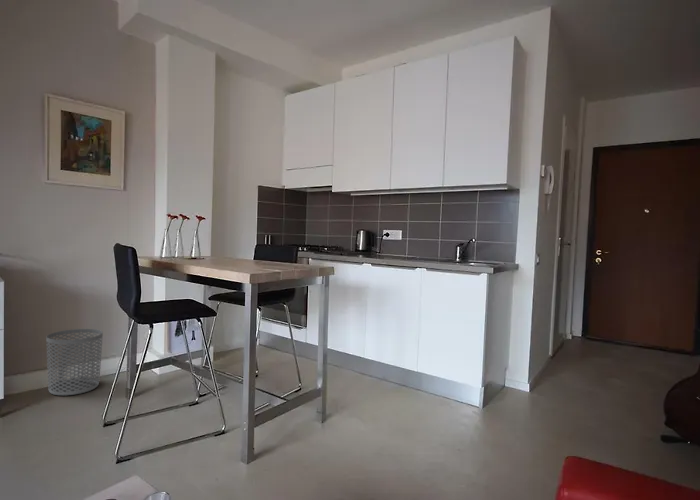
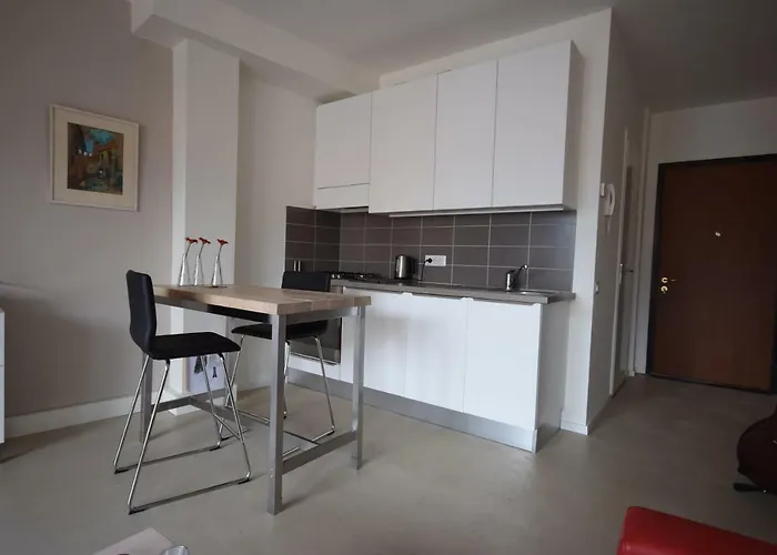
- waste bin [45,328,104,396]
